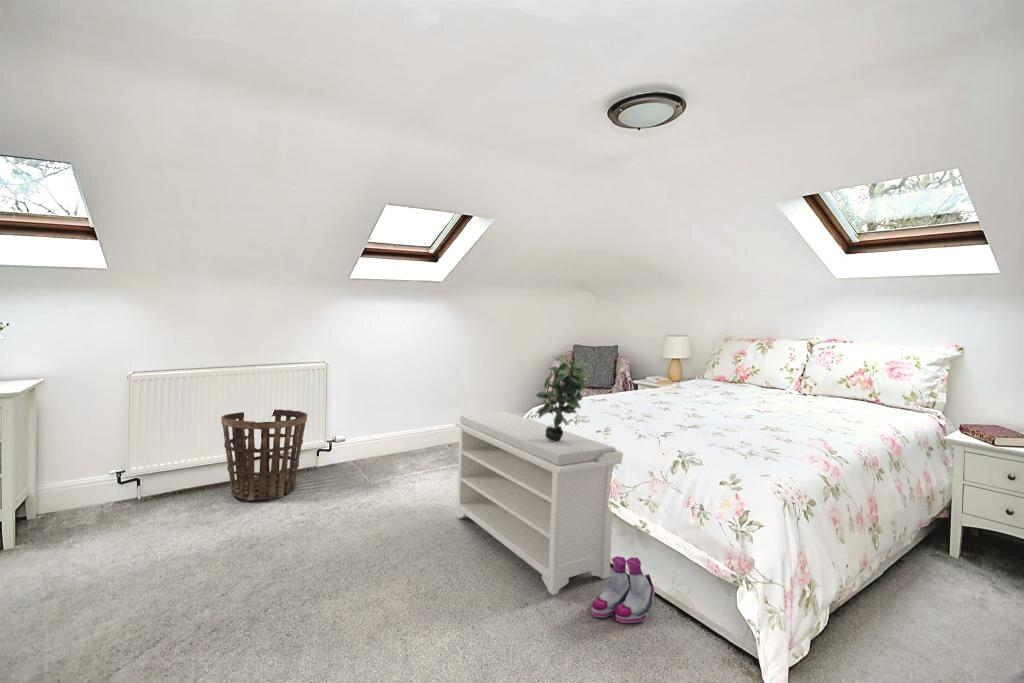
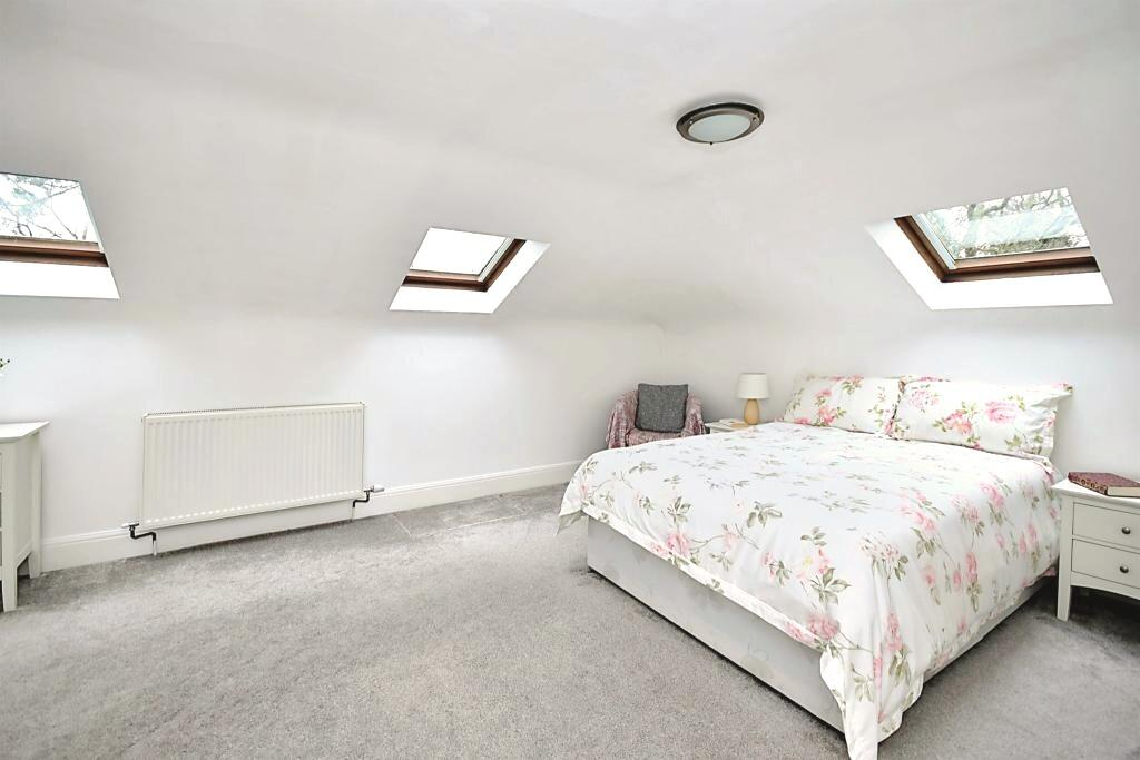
- bench [454,411,624,596]
- boots [591,555,655,624]
- potted plant [534,354,592,442]
- basket [220,409,308,501]
